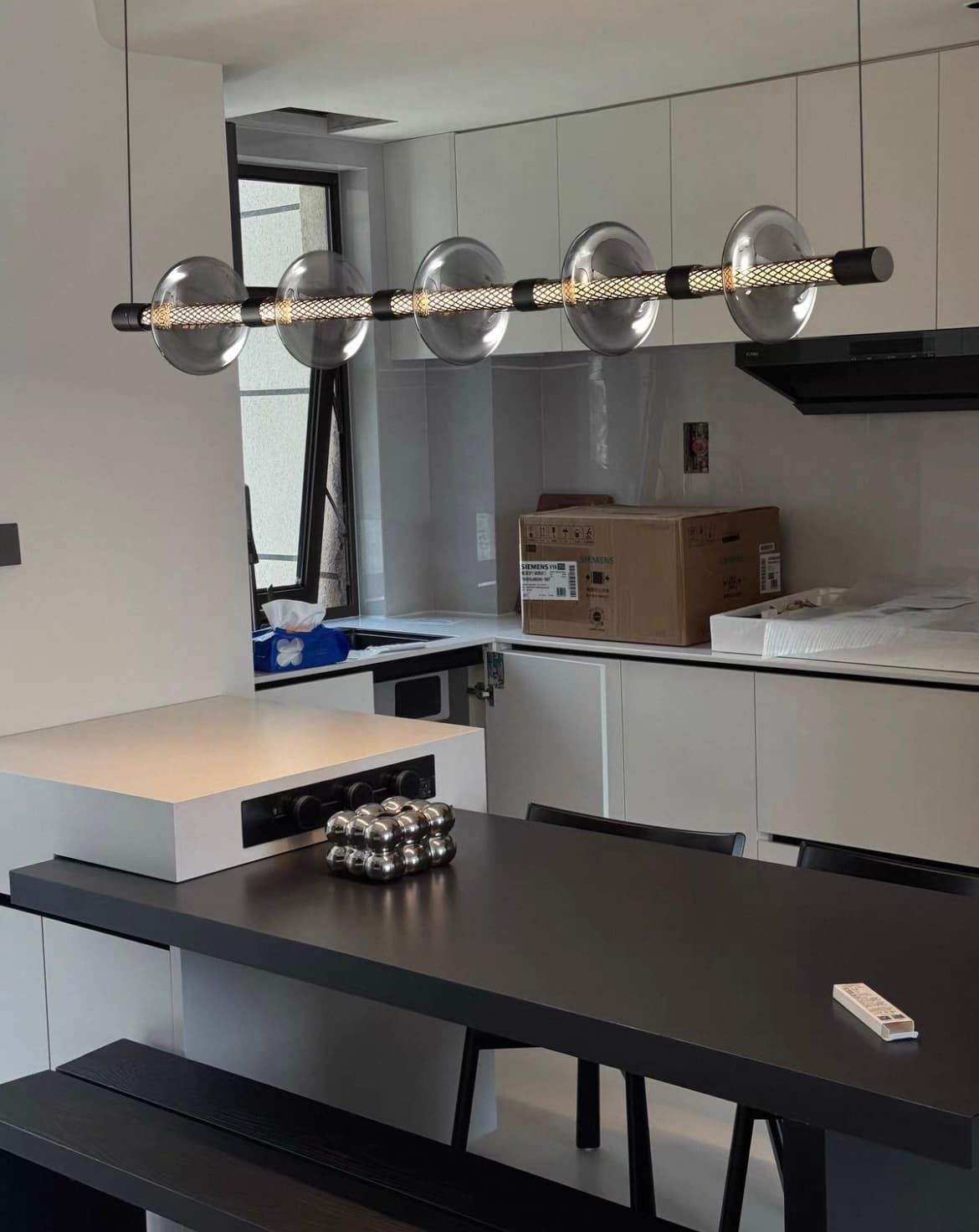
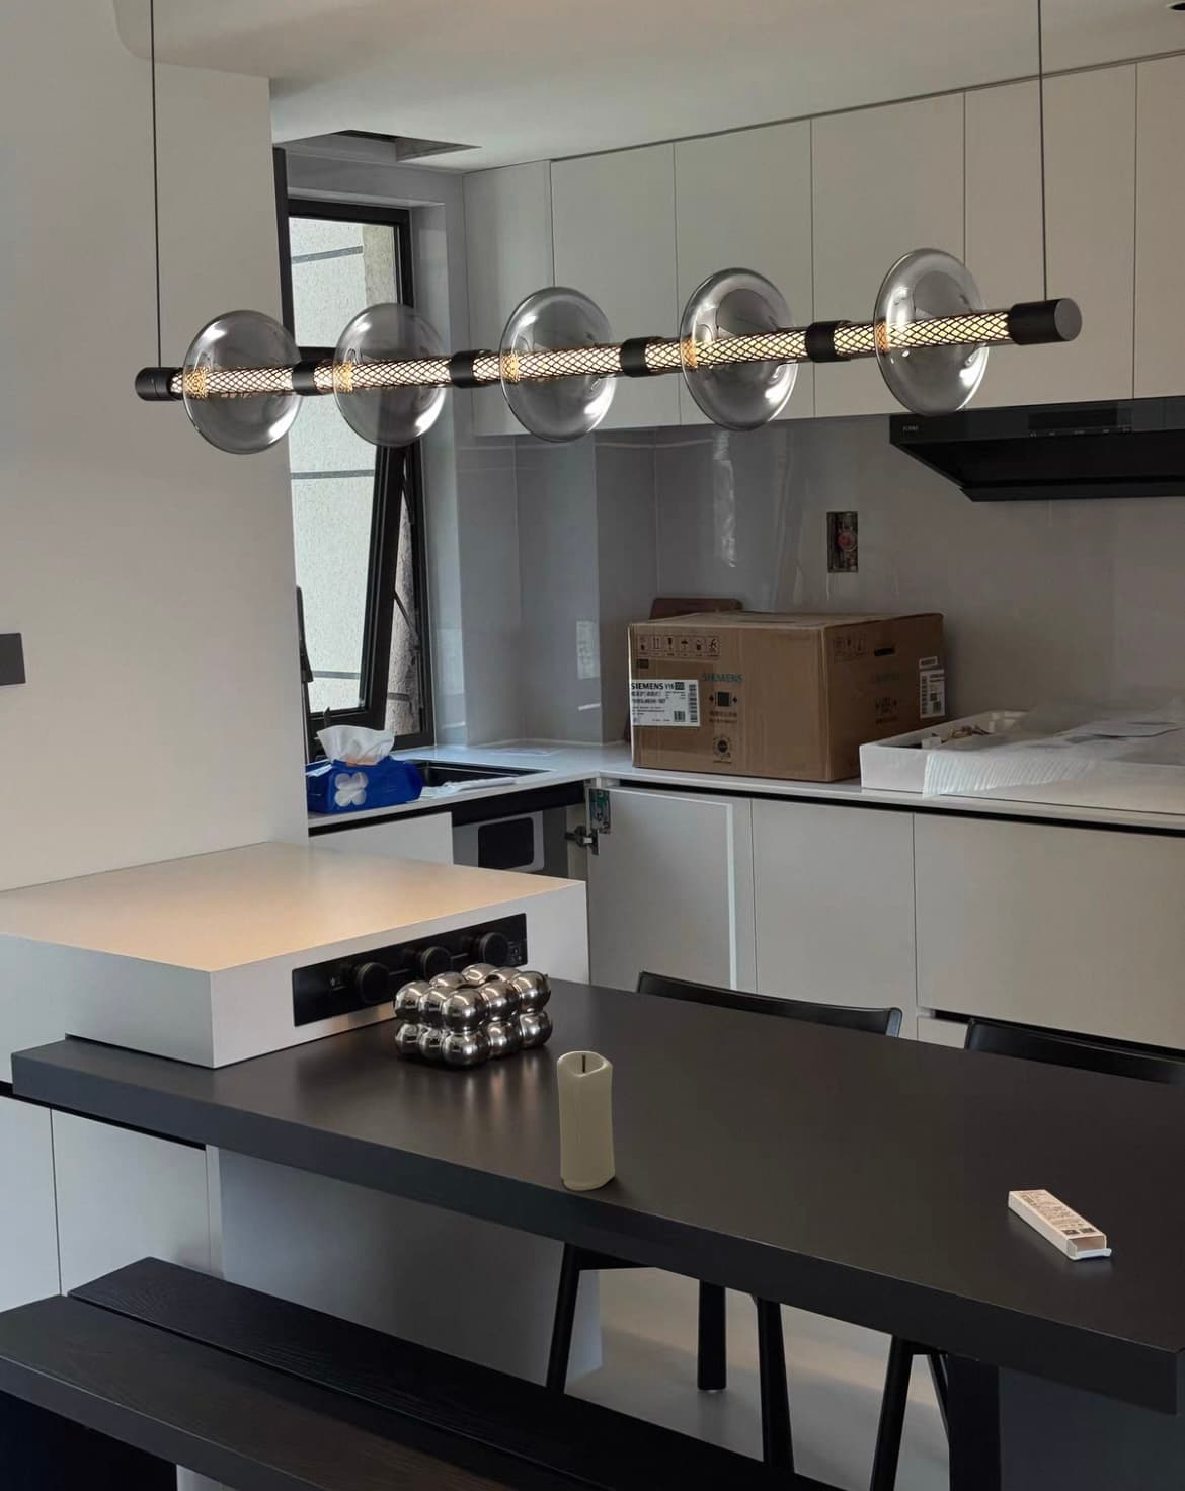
+ candle [556,1050,616,1191]
